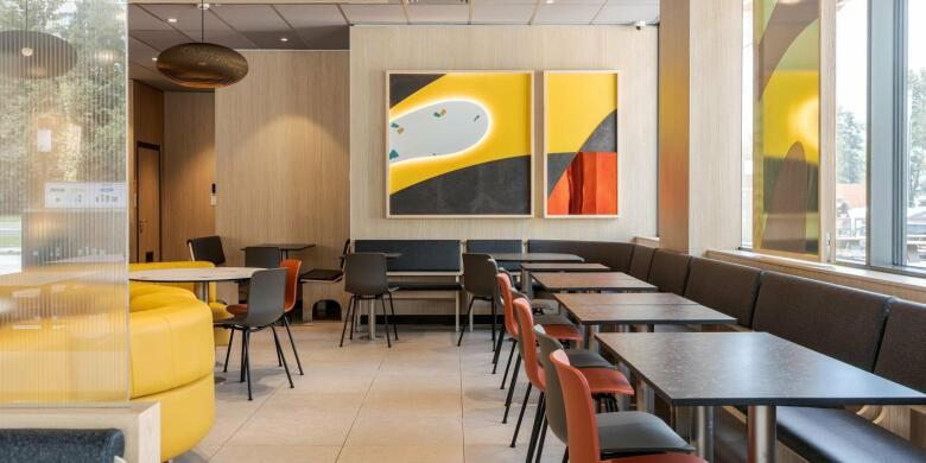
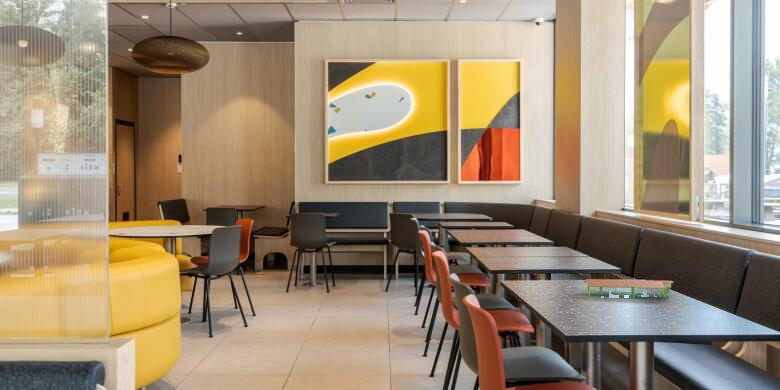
+ architectural model [582,278,674,299]
